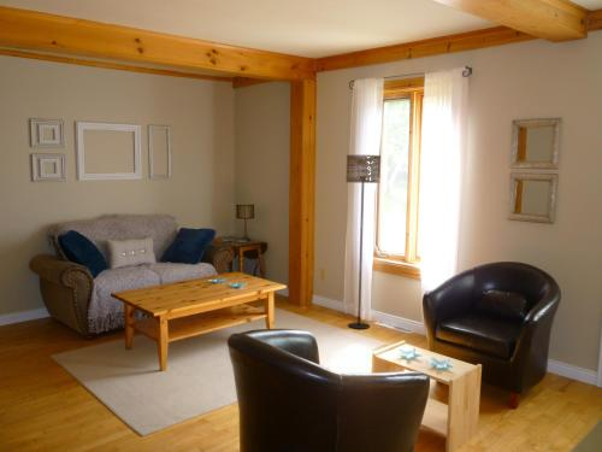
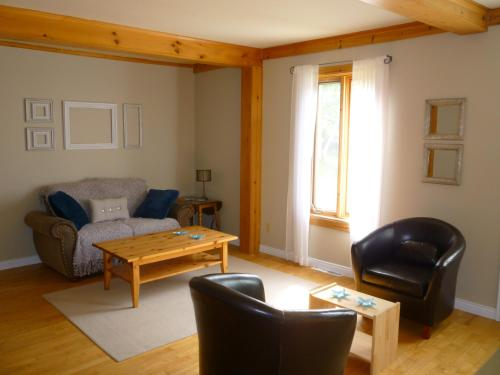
- floor lamp [344,154,382,330]
